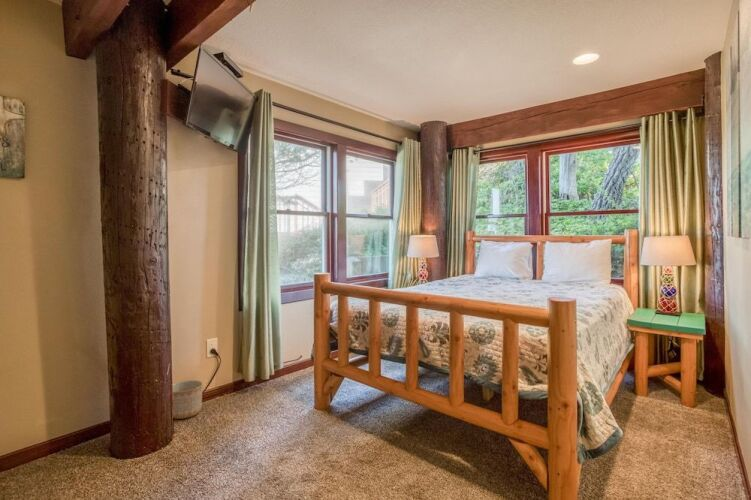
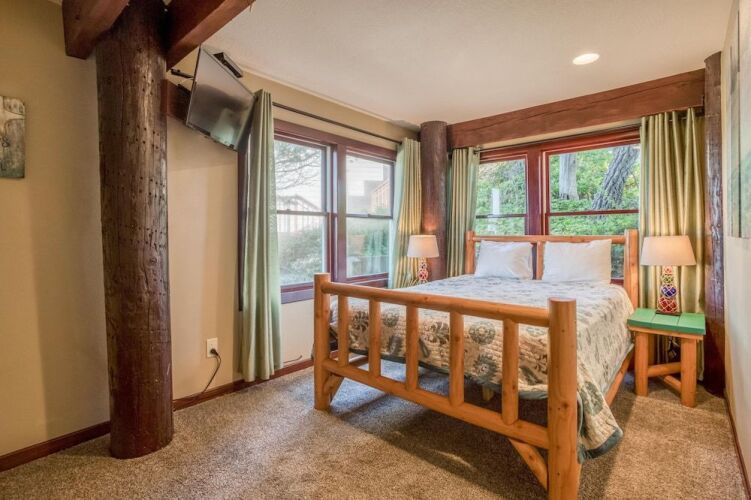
- planter [172,379,204,420]
